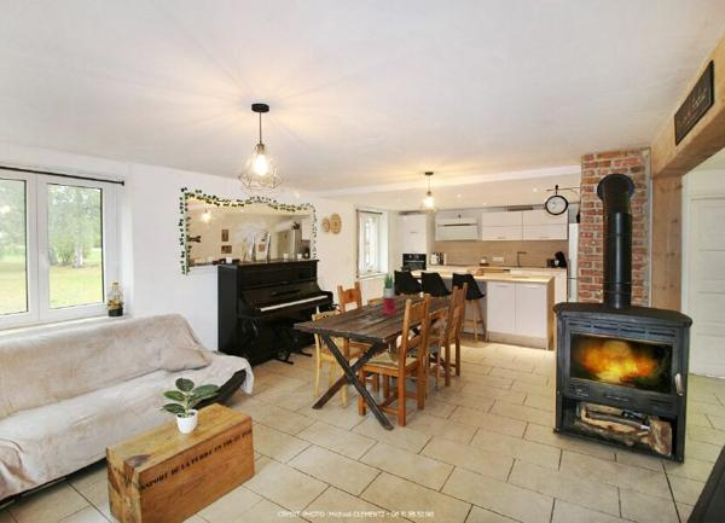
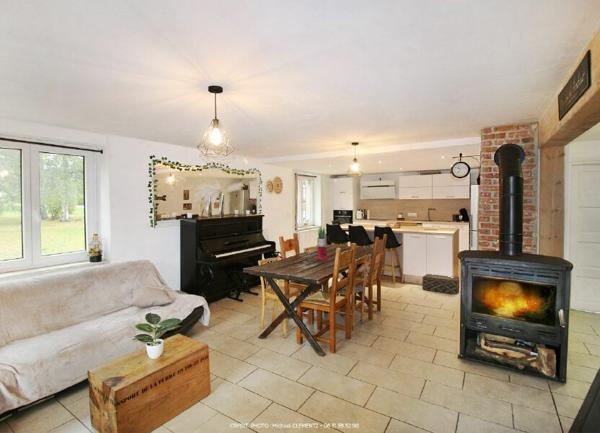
+ woven basket [421,273,460,295]
